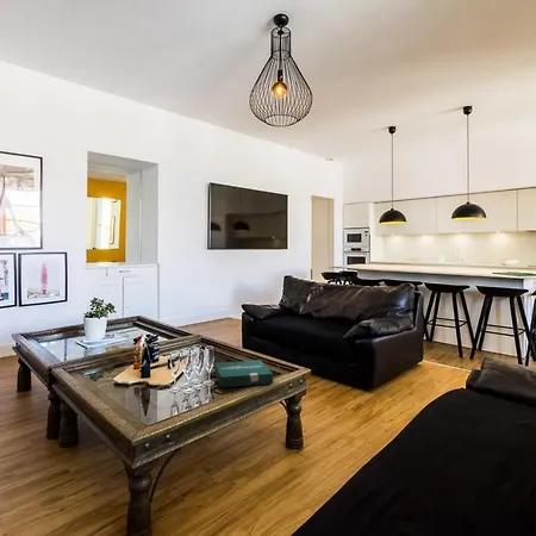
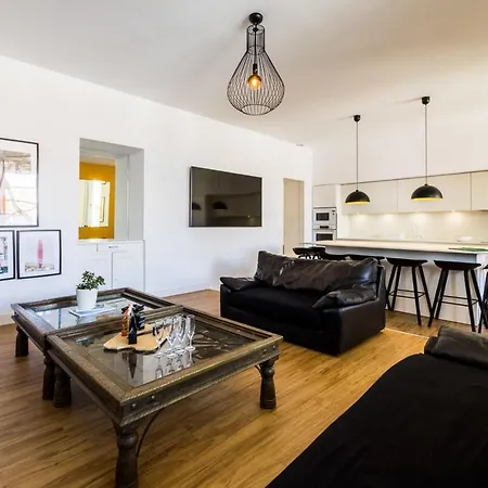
- pizza box [213,360,274,388]
